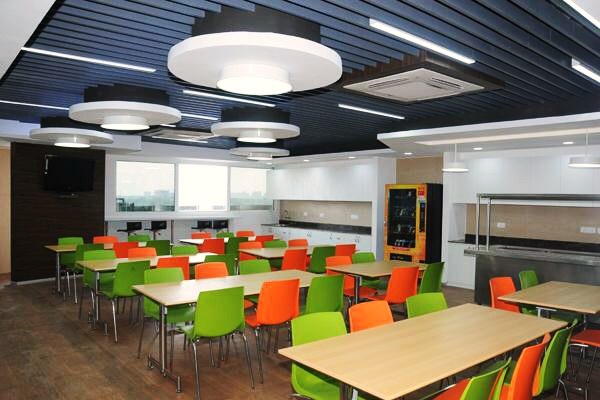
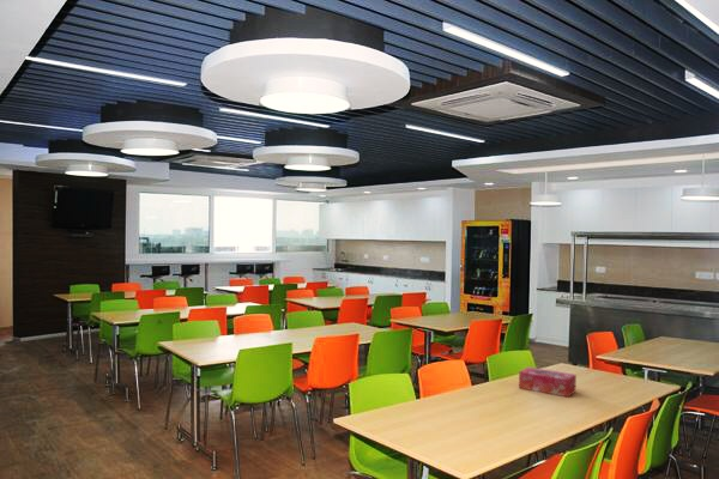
+ tissue box [518,366,578,399]
